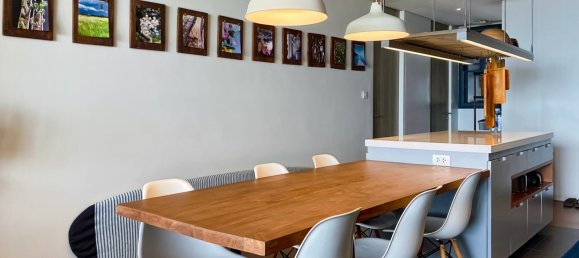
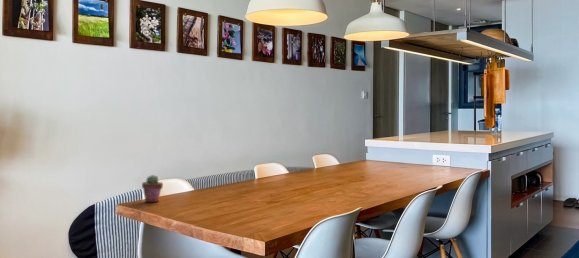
+ potted succulent [141,174,164,203]
